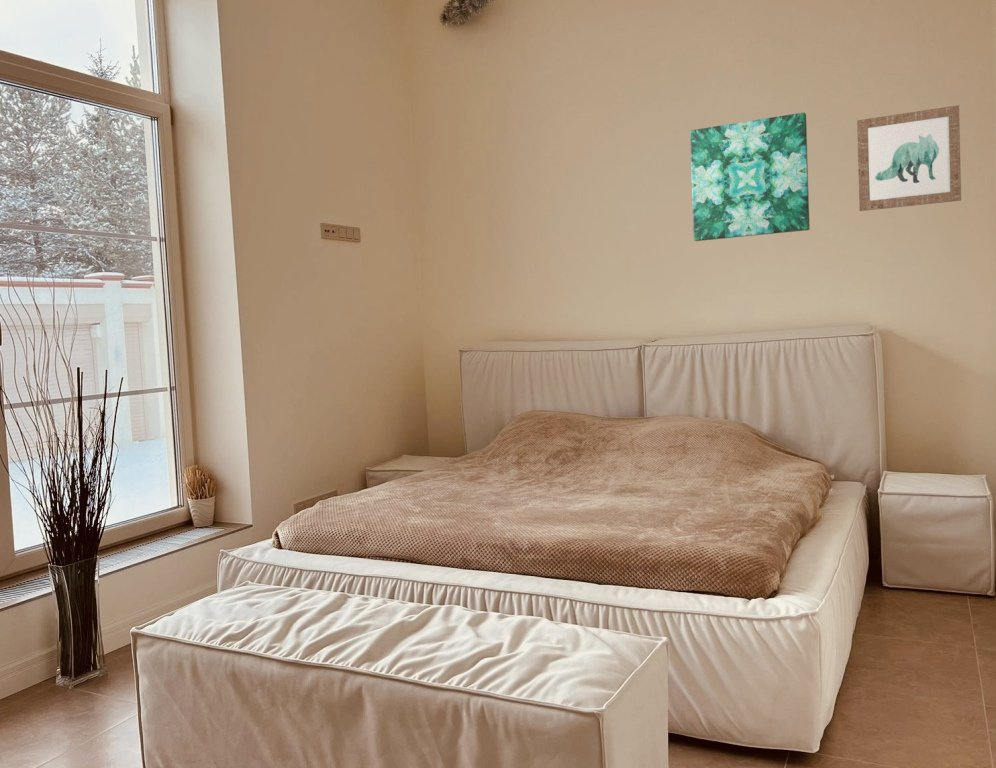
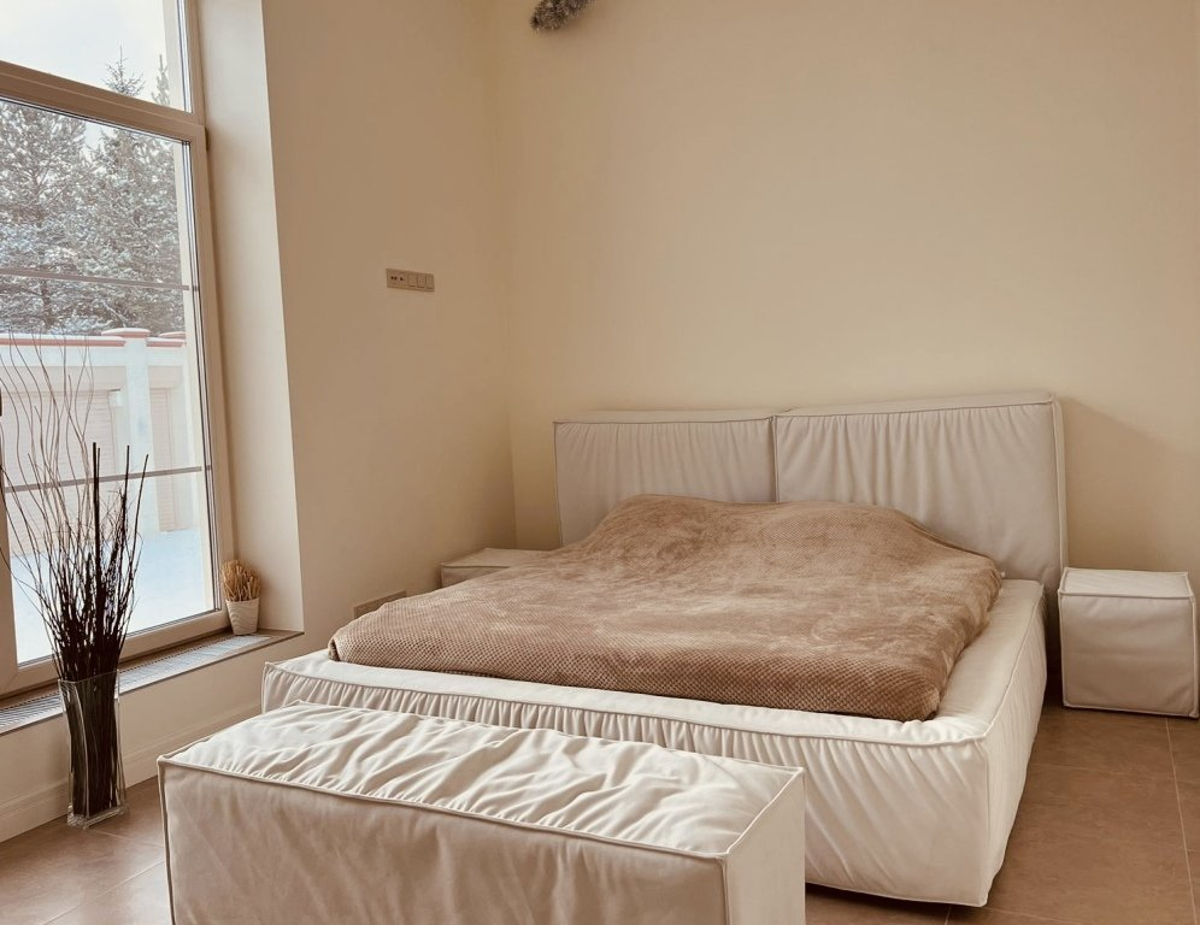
- wall art [689,112,811,242]
- wall art [856,104,962,212]
